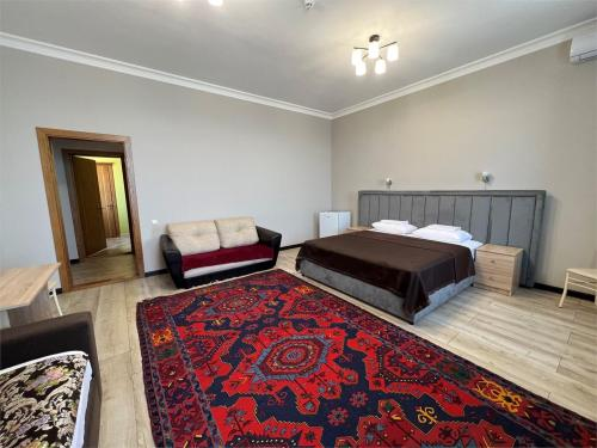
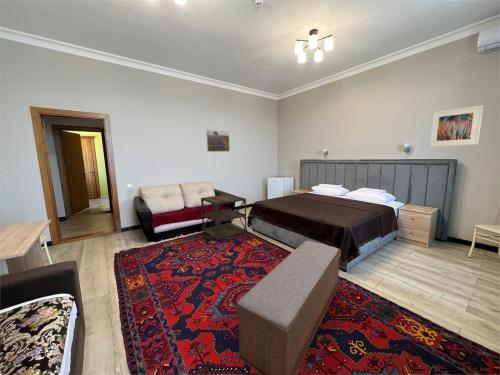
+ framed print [428,104,484,148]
+ bench [235,240,342,375]
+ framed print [205,129,231,153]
+ side table [200,193,248,241]
